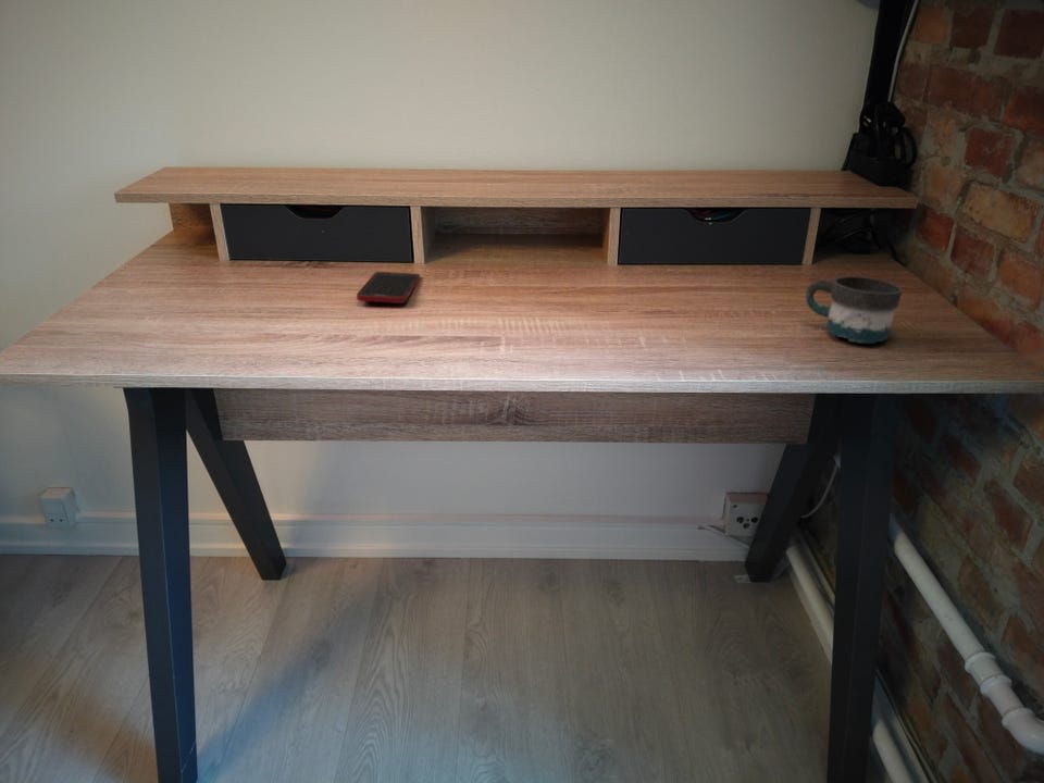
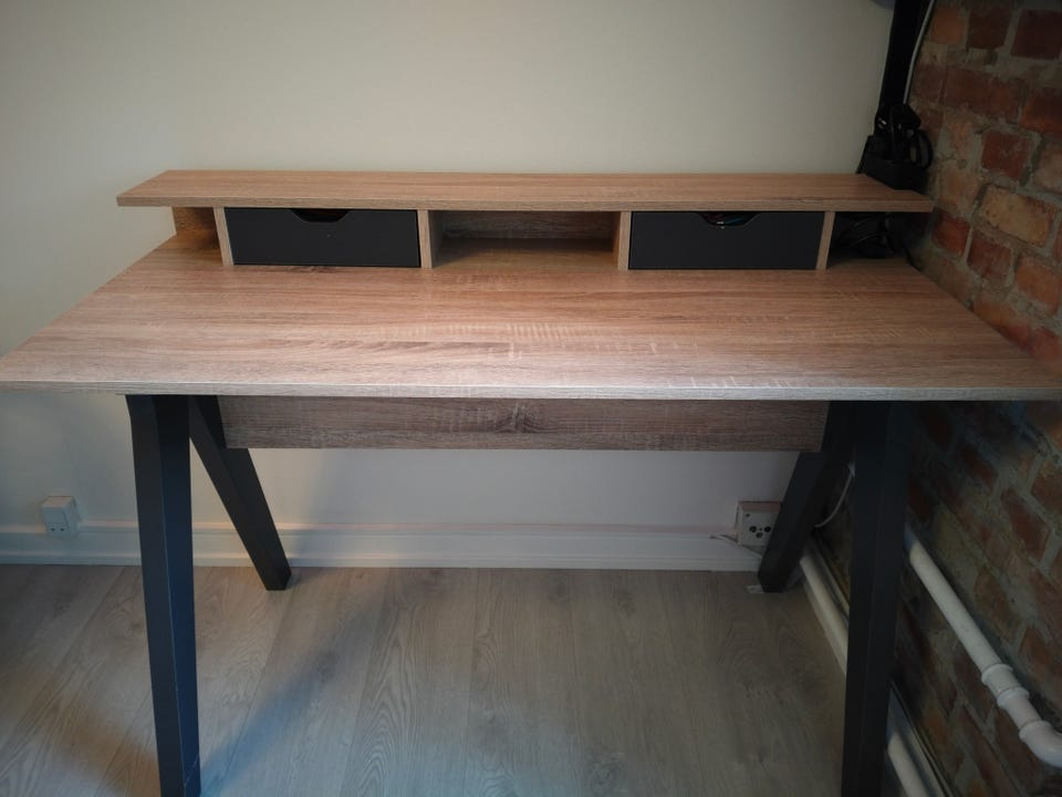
- cell phone [356,271,421,304]
- mug [805,275,904,345]
